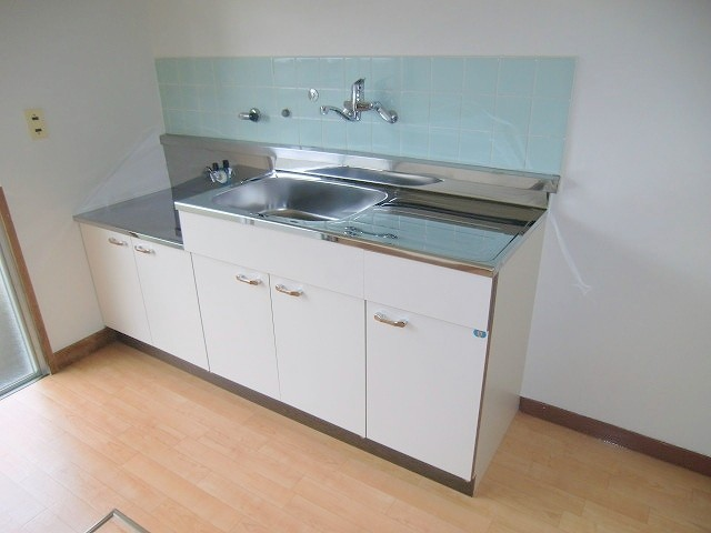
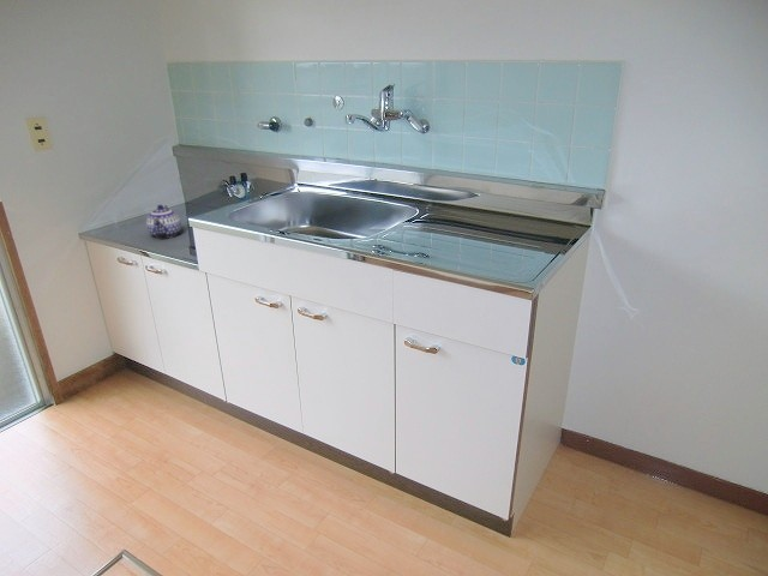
+ teapot [145,204,182,239]
